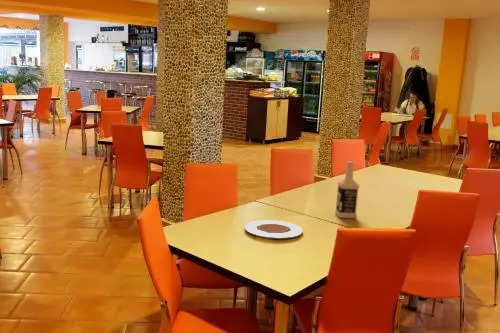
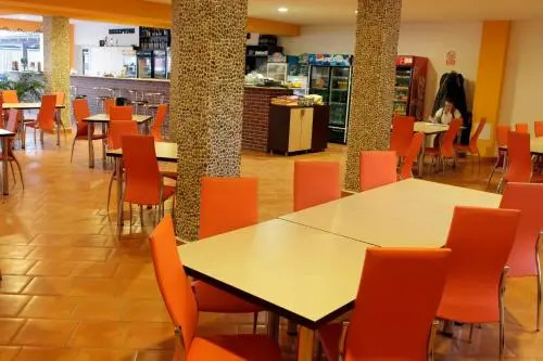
- plate [244,219,303,240]
- vodka [334,161,360,219]
